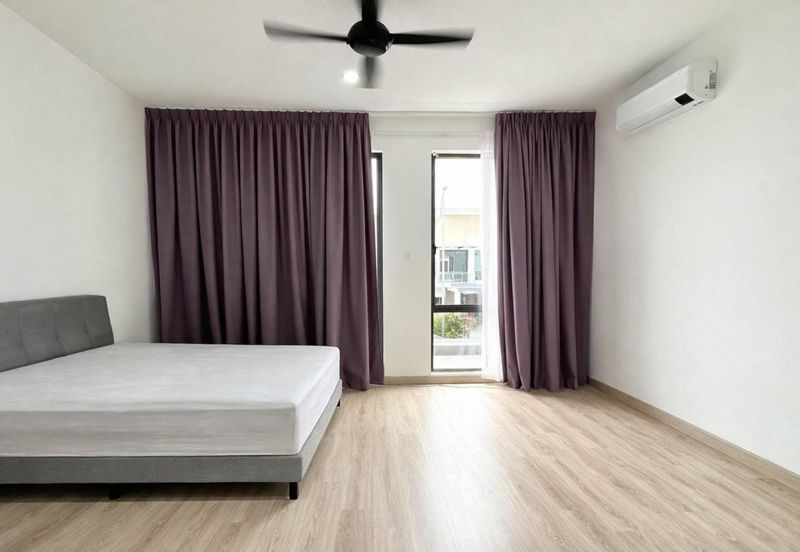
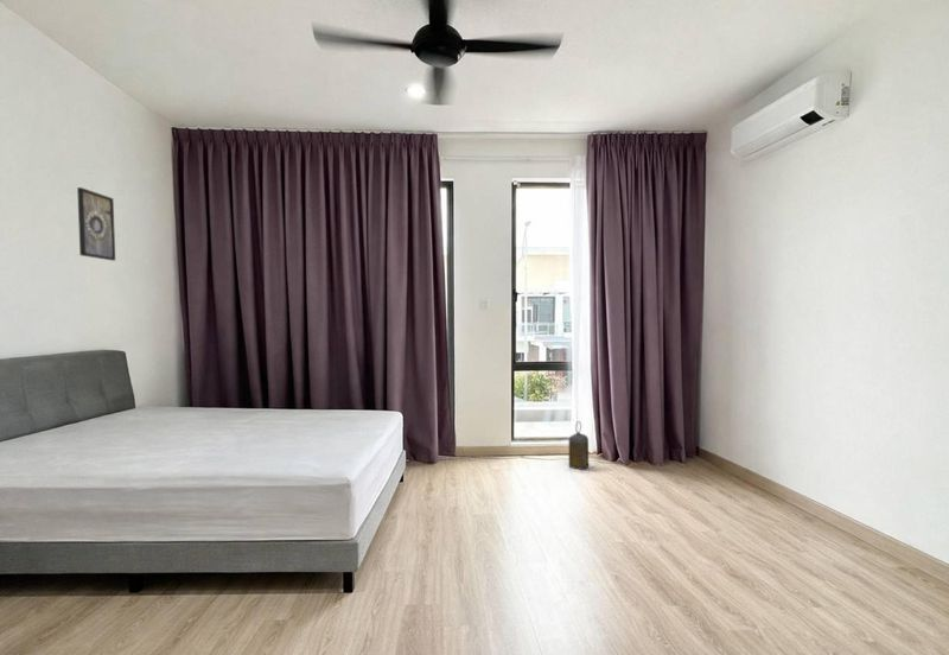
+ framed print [76,186,116,262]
+ lantern [567,420,590,471]
